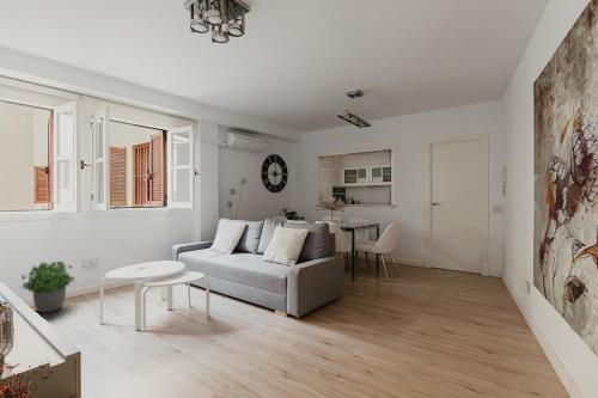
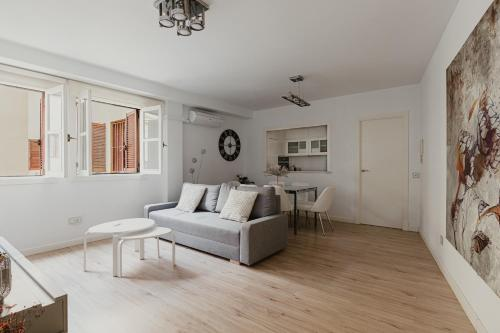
- potted plant [20,261,77,313]
